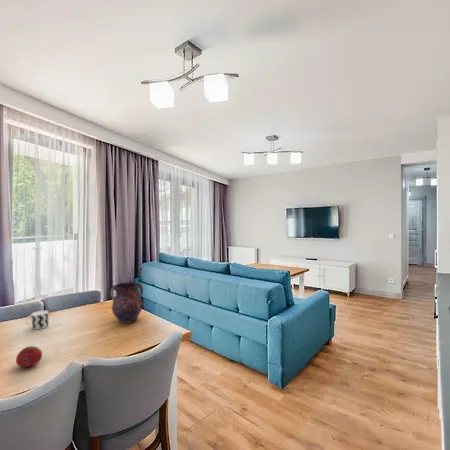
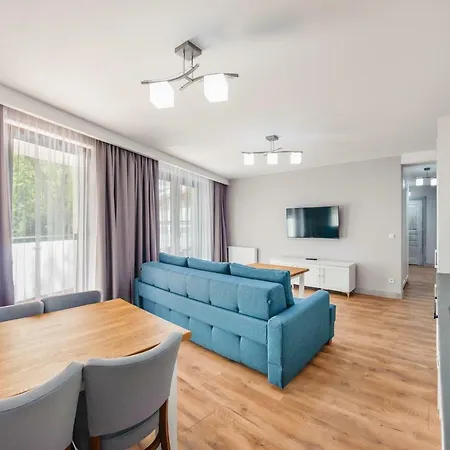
- cup [25,310,50,330]
- fruit [15,345,43,368]
- vase [109,281,144,324]
